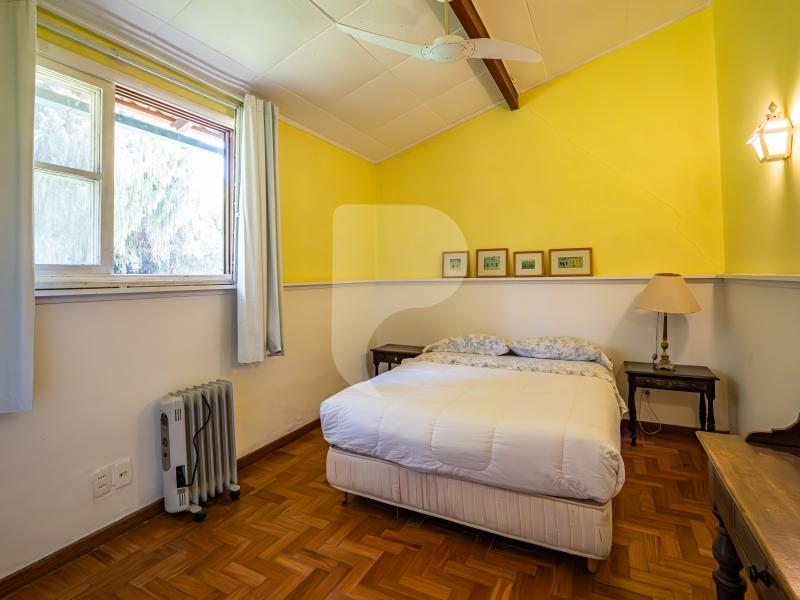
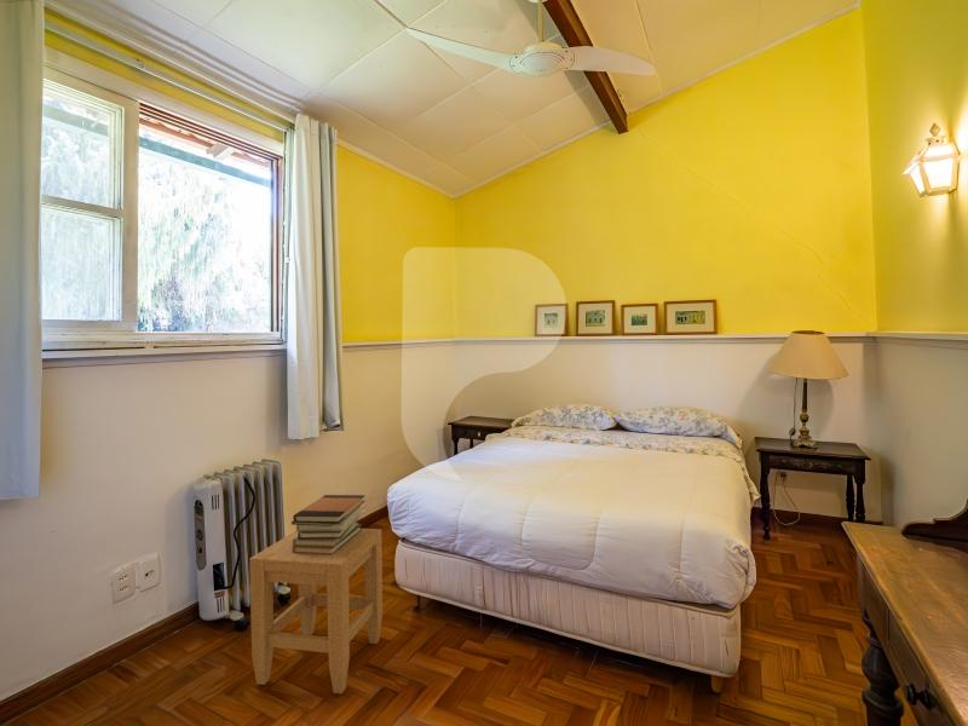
+ book stack [290,494,367,555]
+ stool [248,528,384,695]
